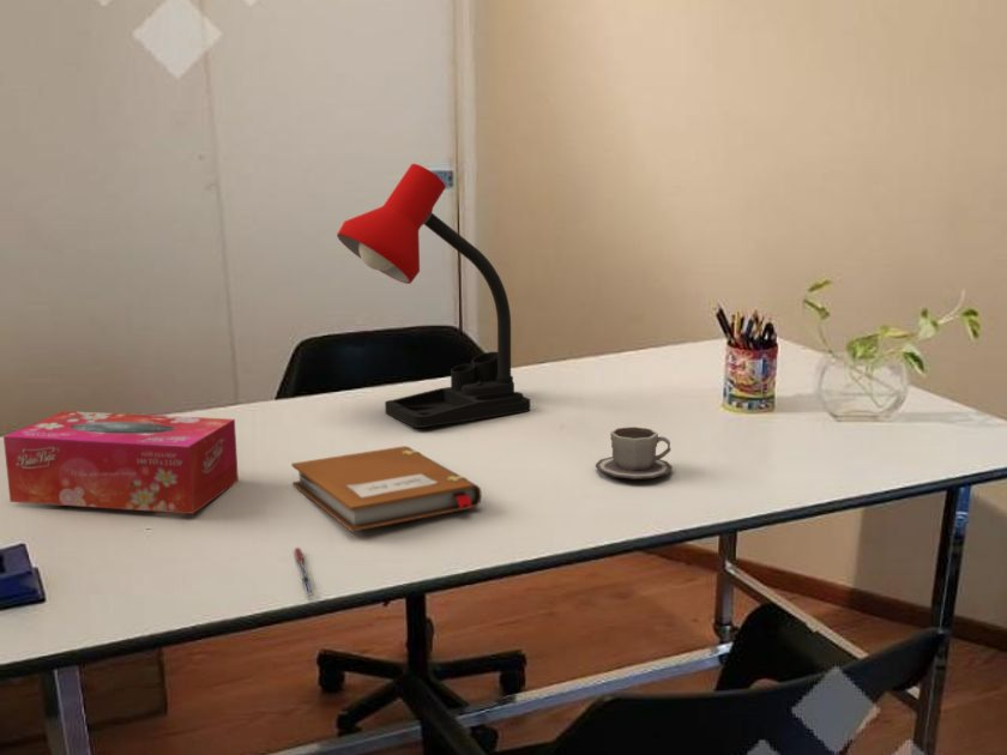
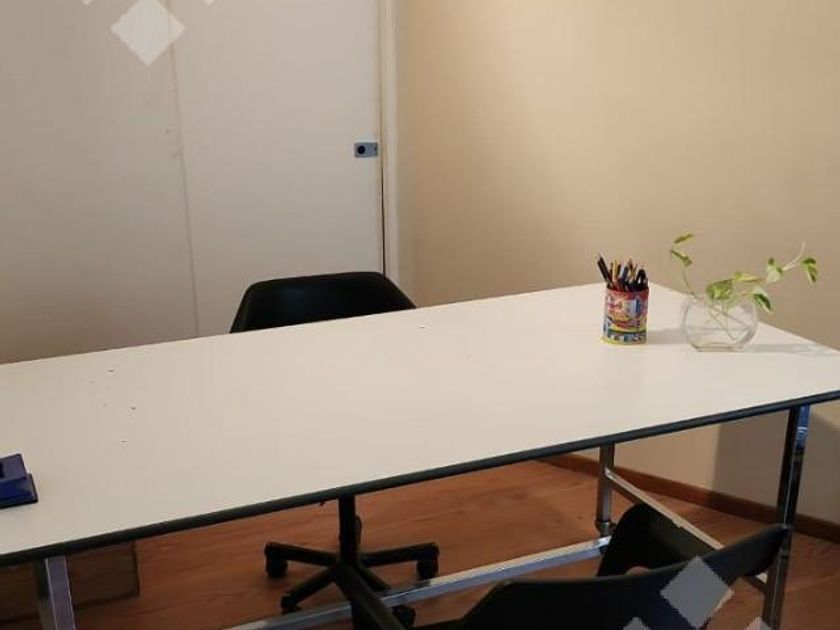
- pen [293,546,315,597]
- cup [595,425,674,481]
- notebook [290,445,483,533]
- tissue box [2,410,240,515]
- desk lamp [336,163,531,429]
